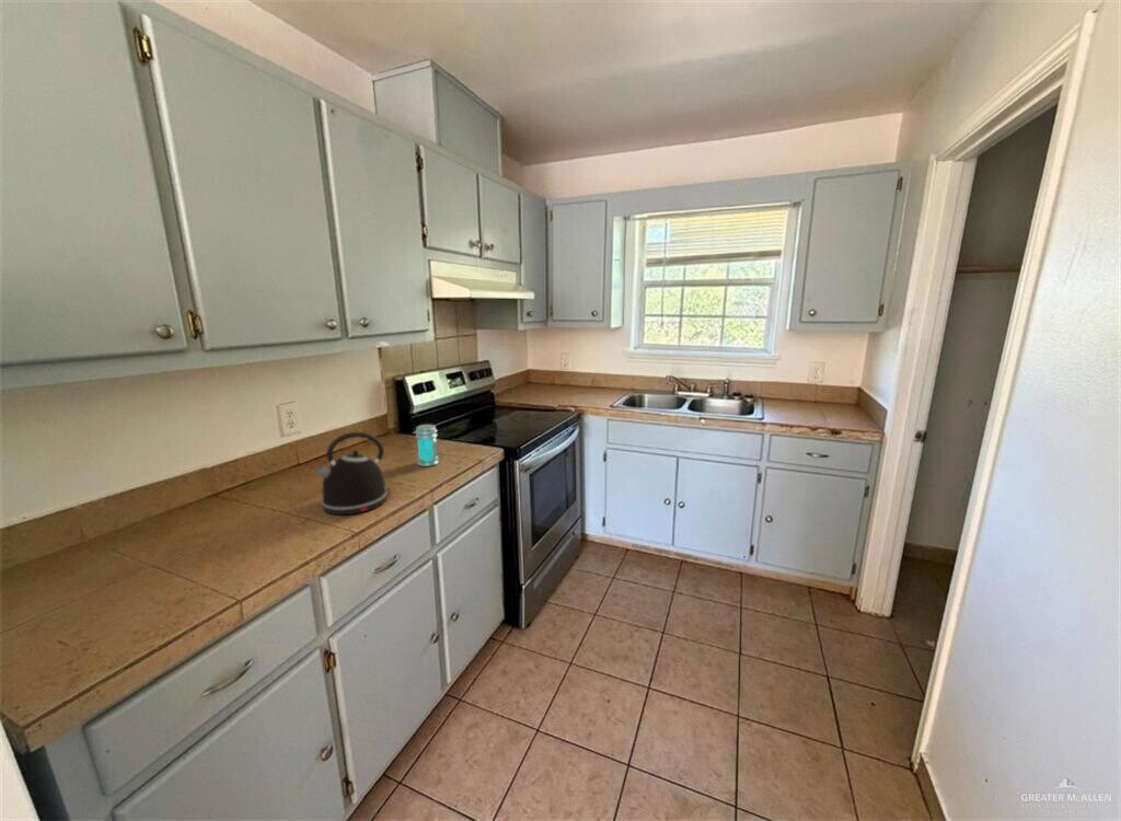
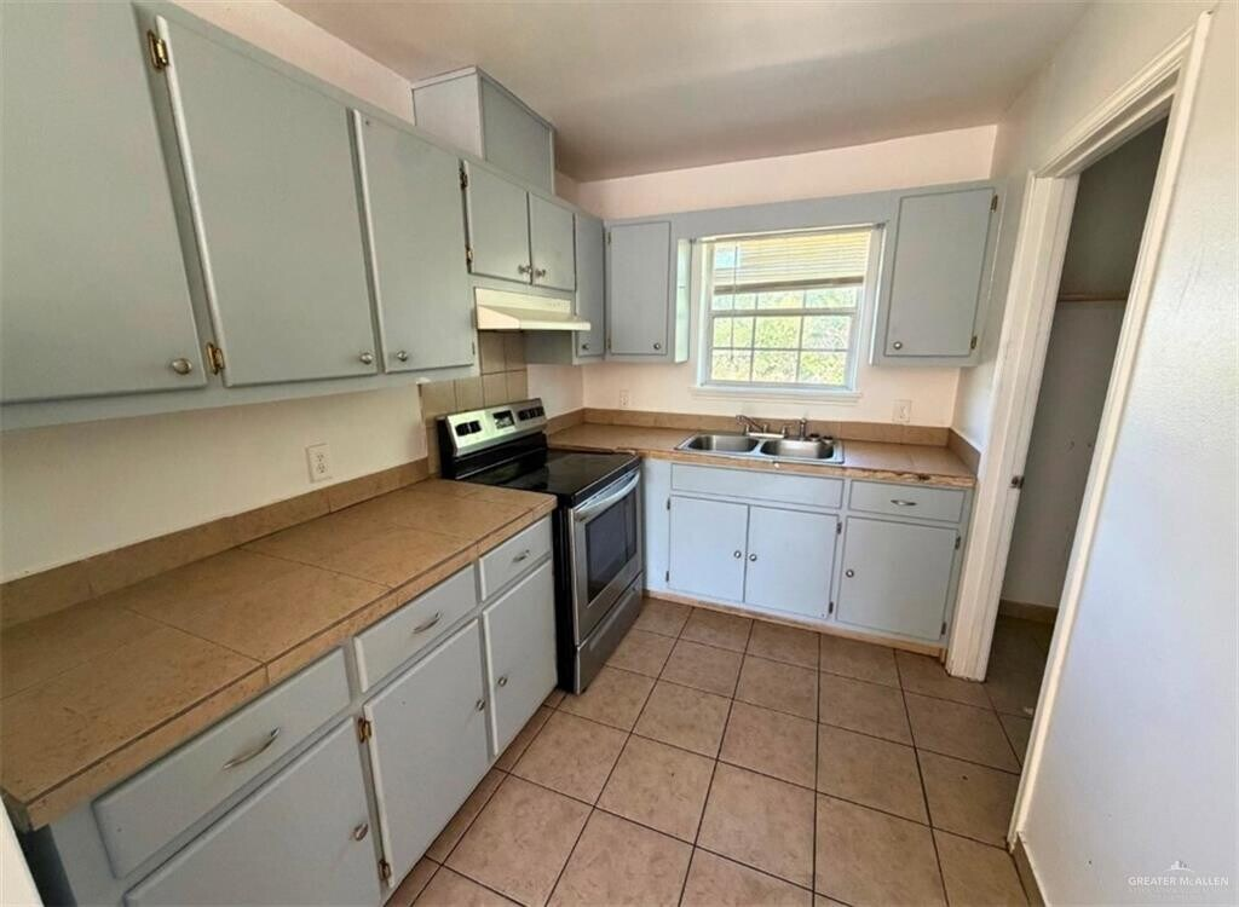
- jar [414,424,440,467]
- kettle [313,431,392,516]
